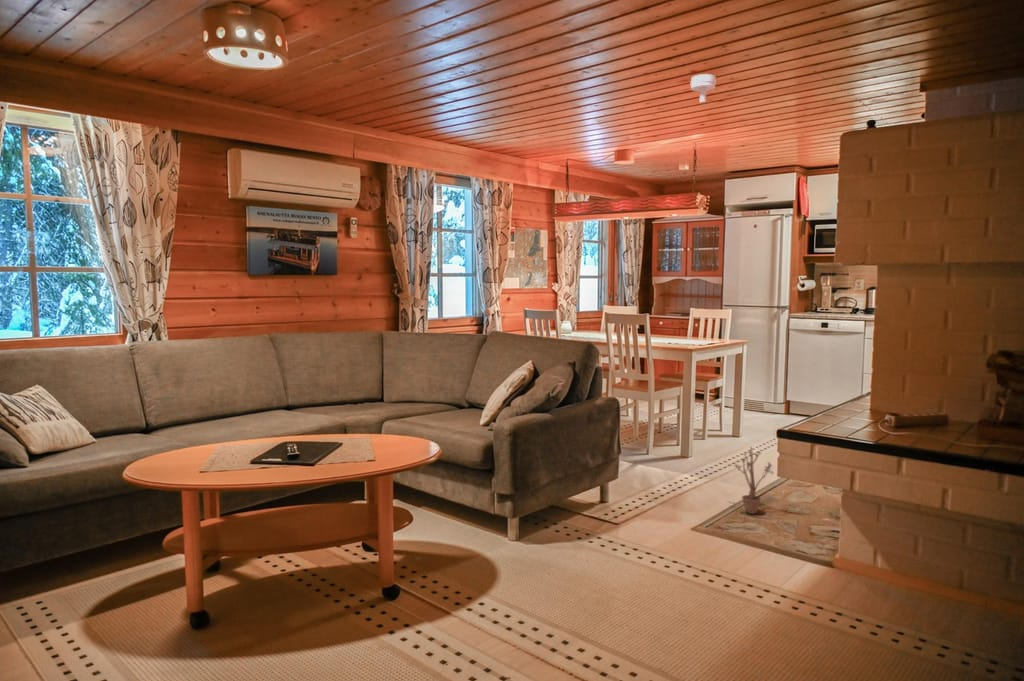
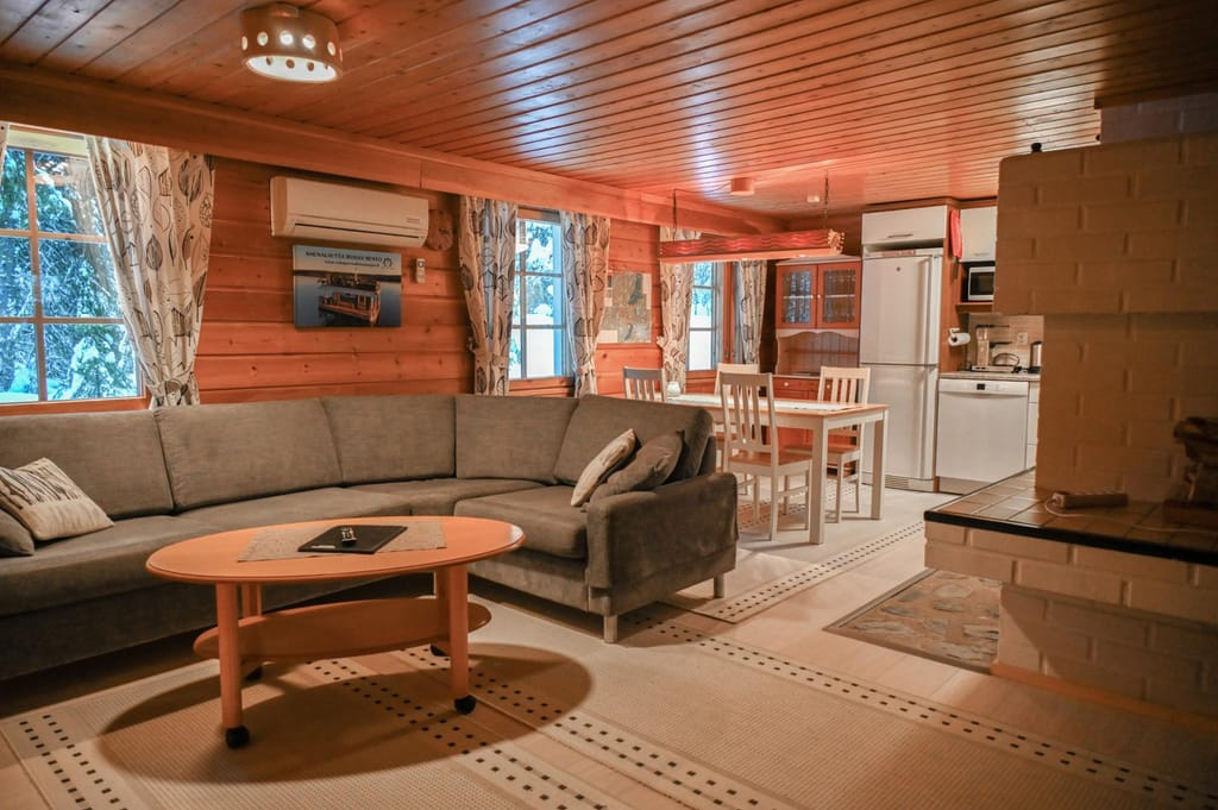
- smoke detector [690,73,717,104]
- decorative plant [726,446,774,515]
